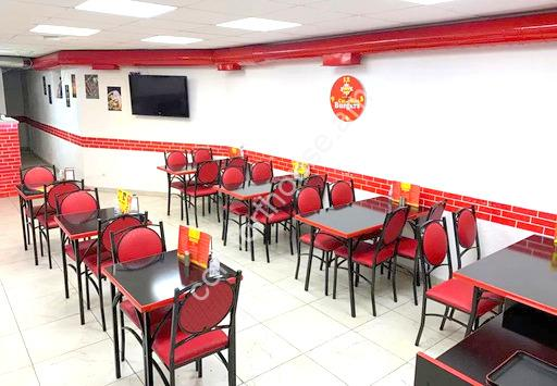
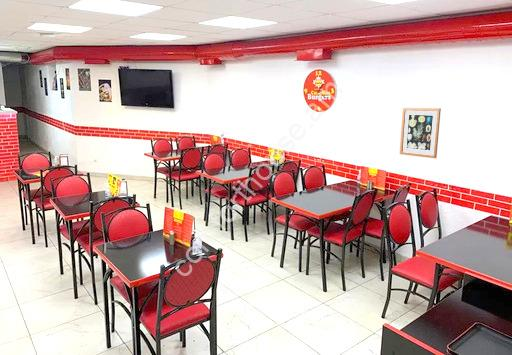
+ wall art [399,107,442,159]
